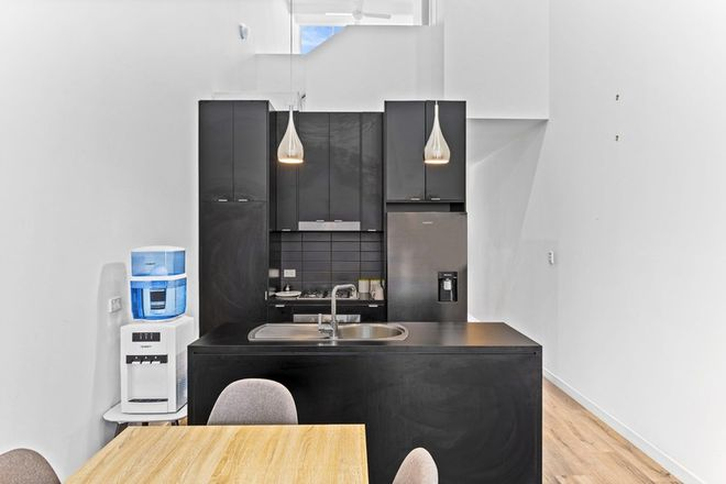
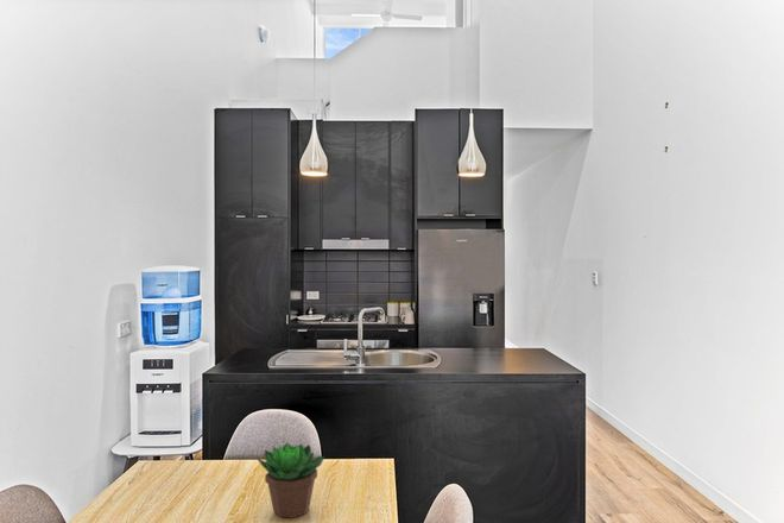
+ succulent plant [255,442,324,519]
